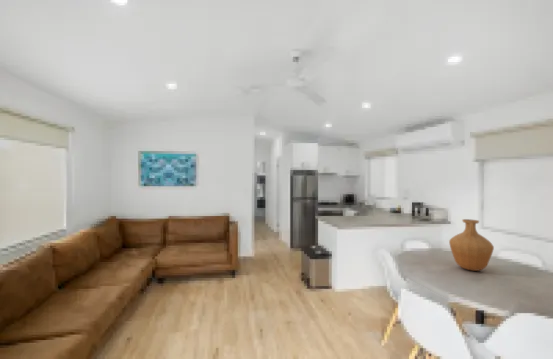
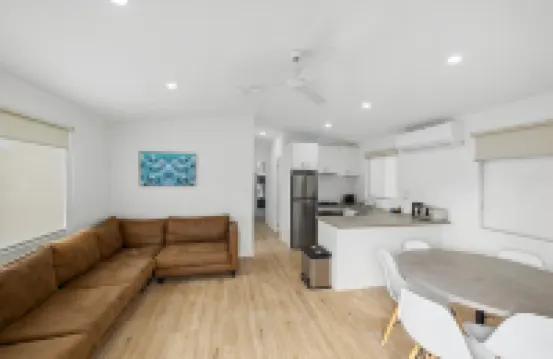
- vase [448,218,495,272]
